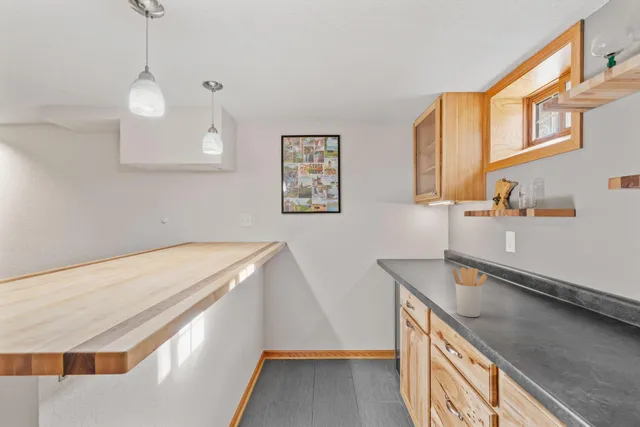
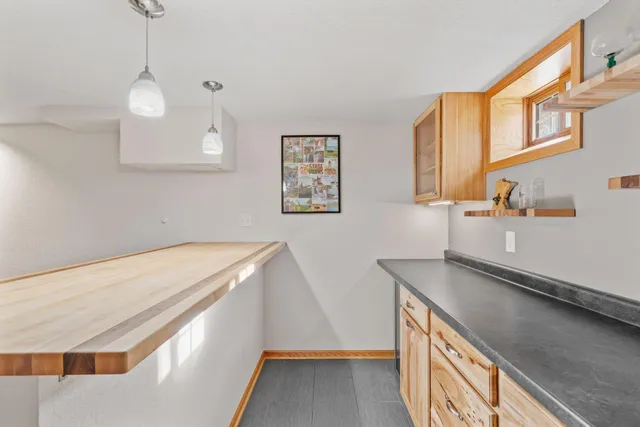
- utensil holder [452,266,488,318]
